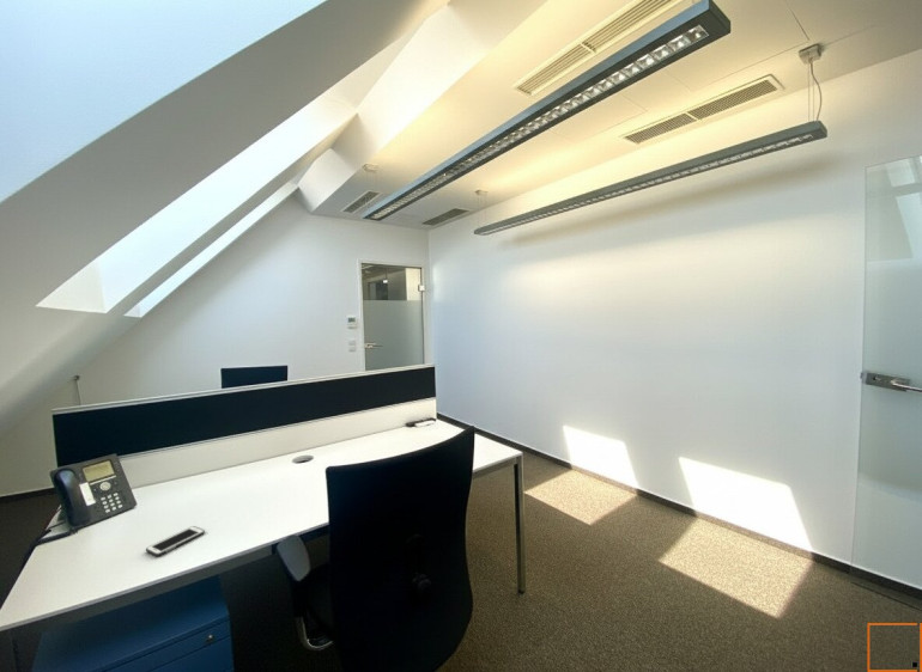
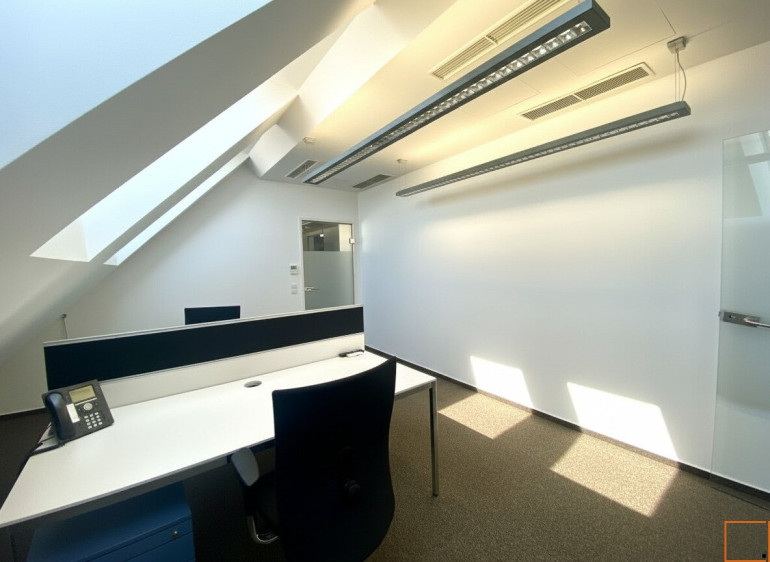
- cell phone [145,525,206,557]
